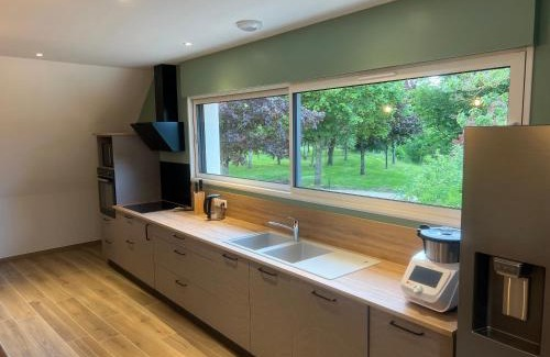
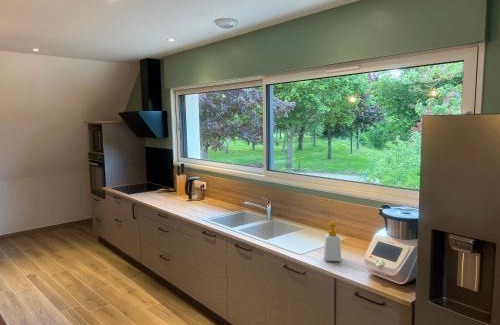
+ soap bottle [316,220,342,262]
